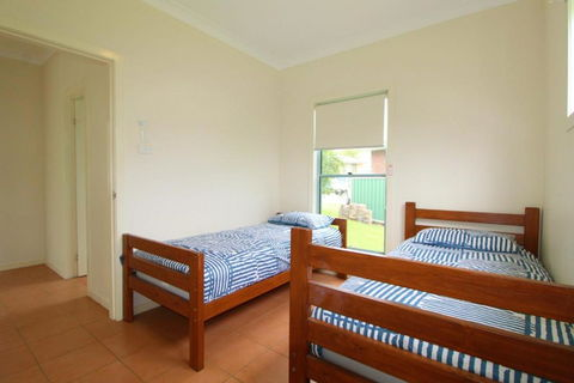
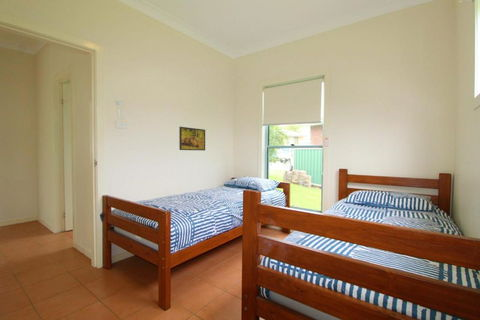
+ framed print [178,126,206,151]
